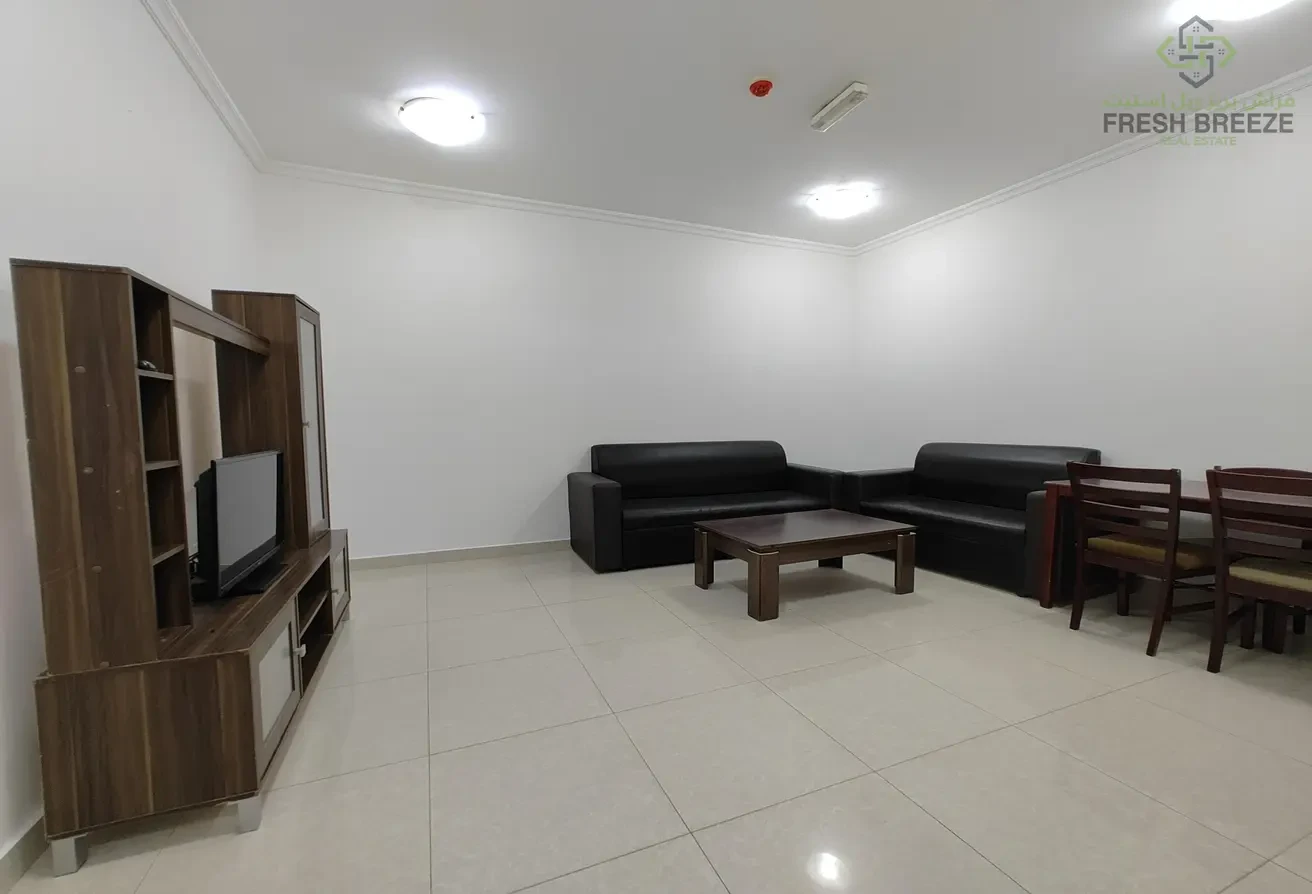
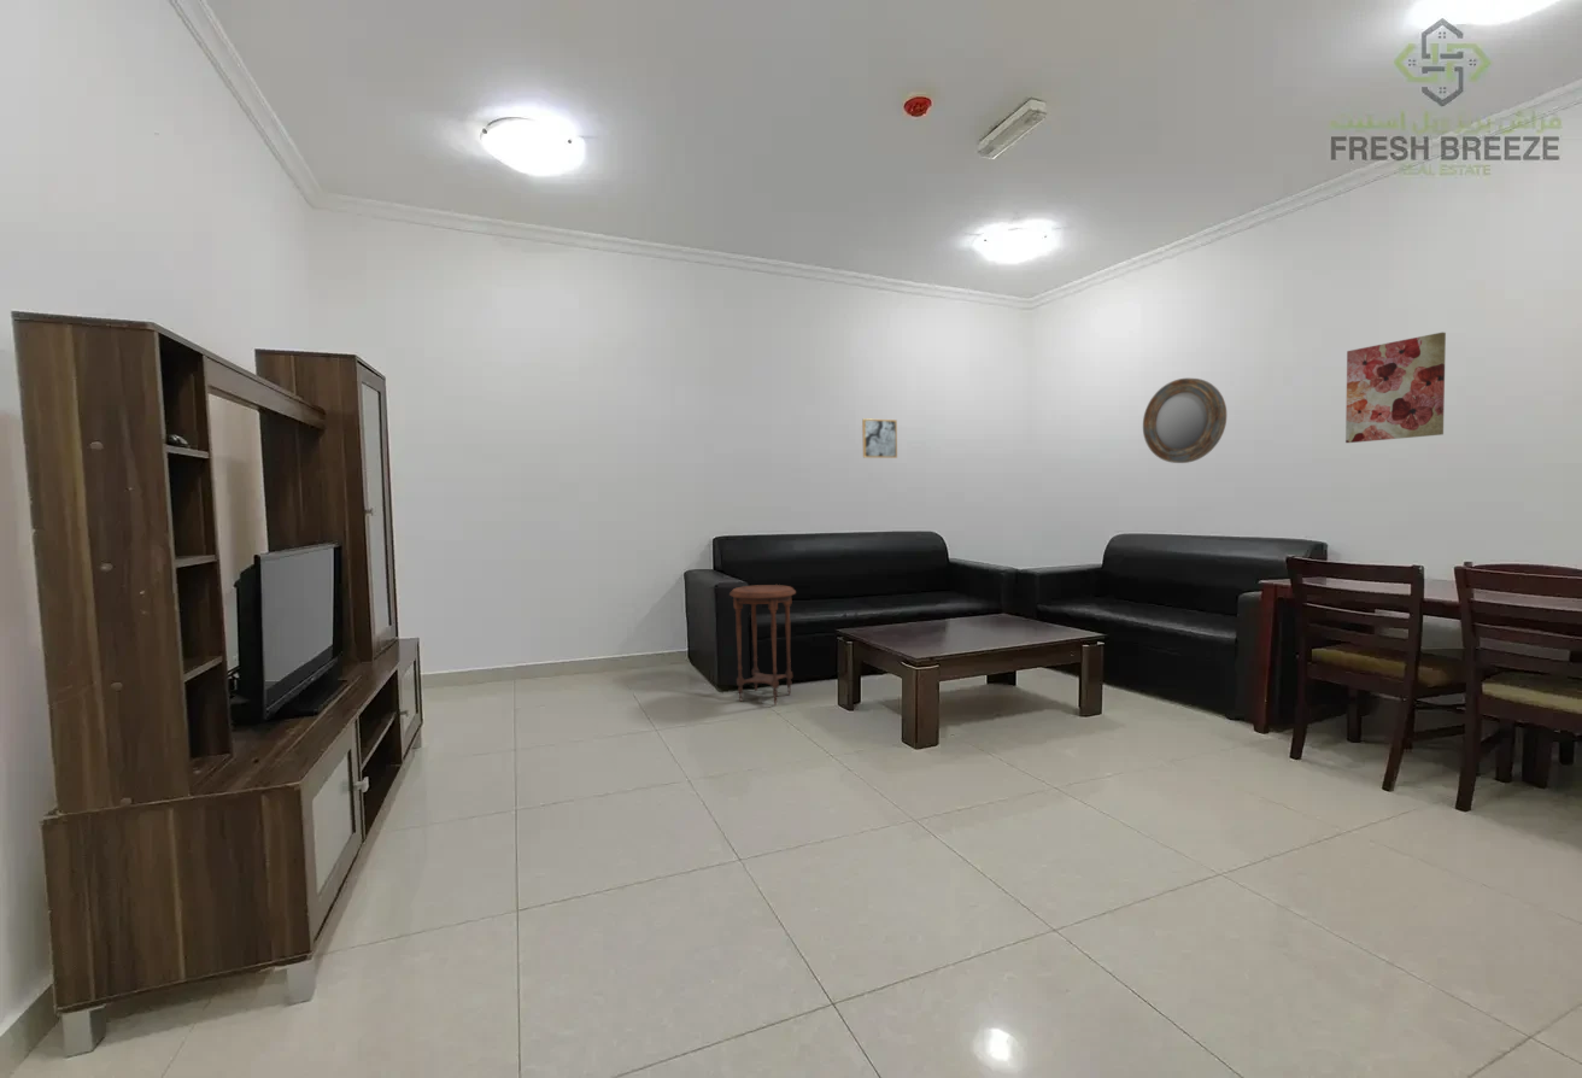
+ side table [728,584,797,707]
+ wall art [861,417,898,459]
+ home mirror [1142,377,1227,464]
+ wall art [1344,332,1447,444]
